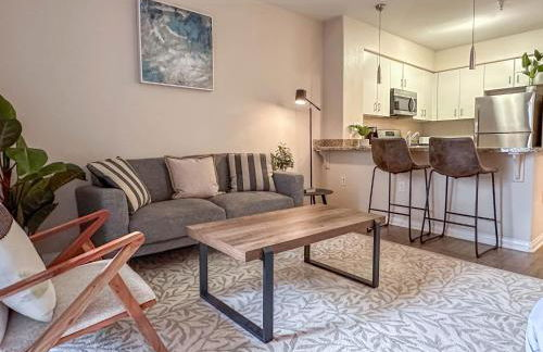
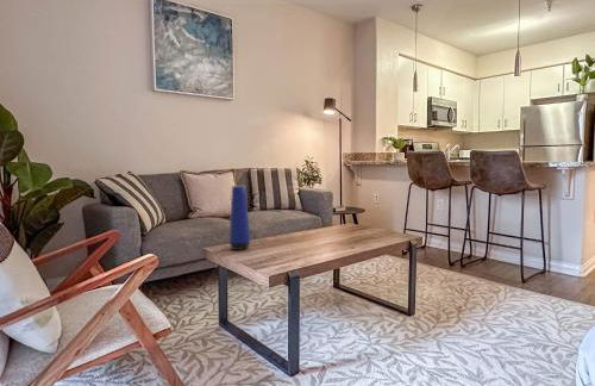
+ vase [228,185,251,251]
